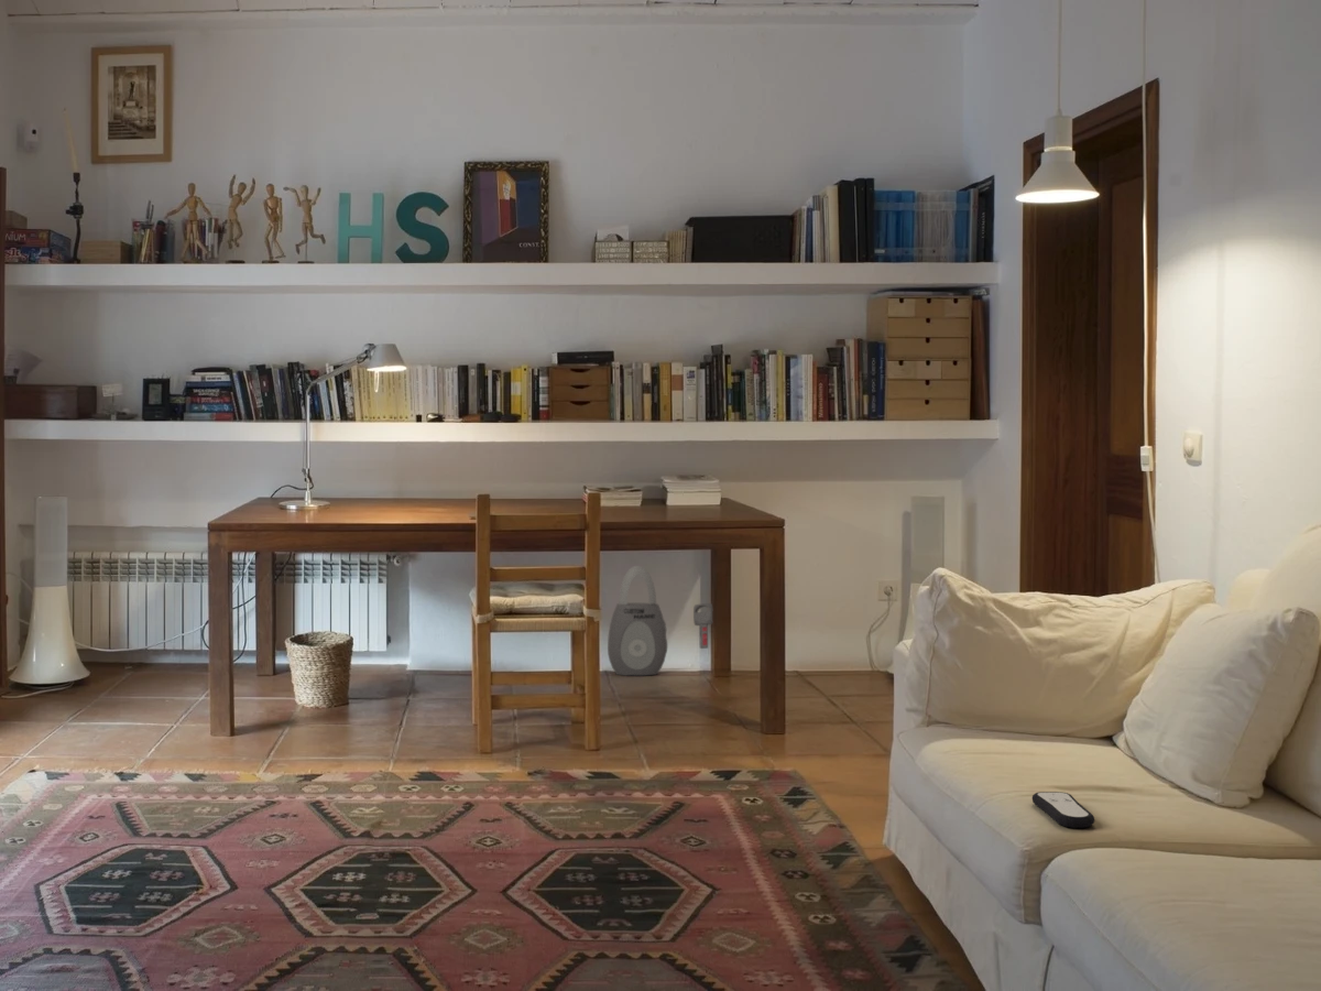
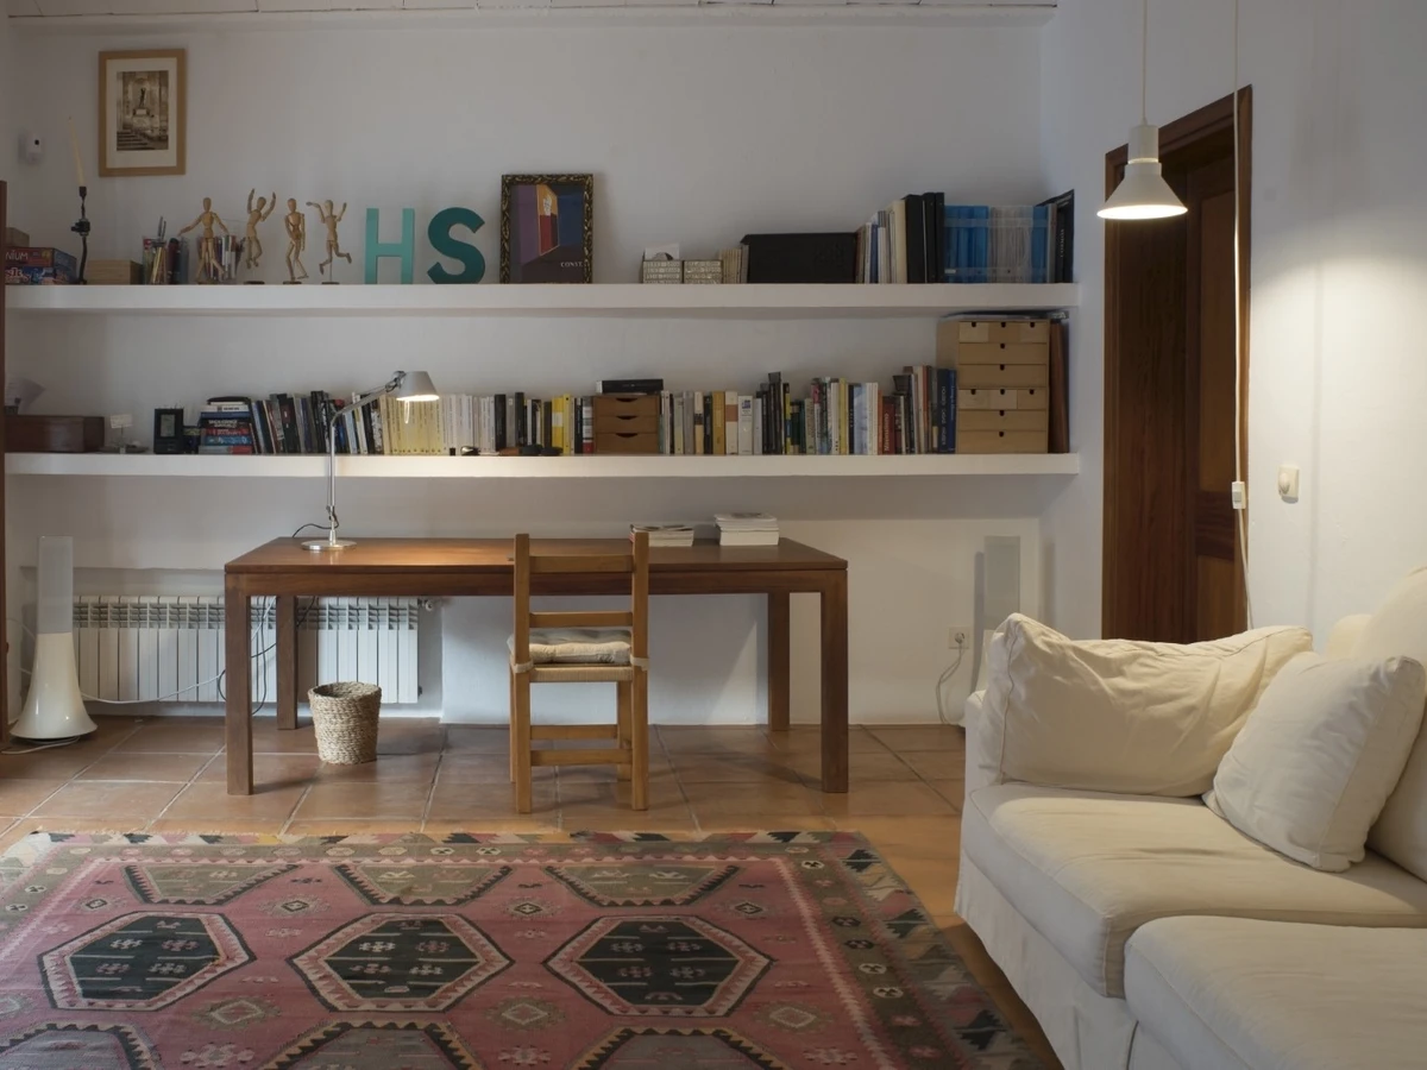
- remote control [1031,791,1095,829]
- padlock [607,565,713,677]
